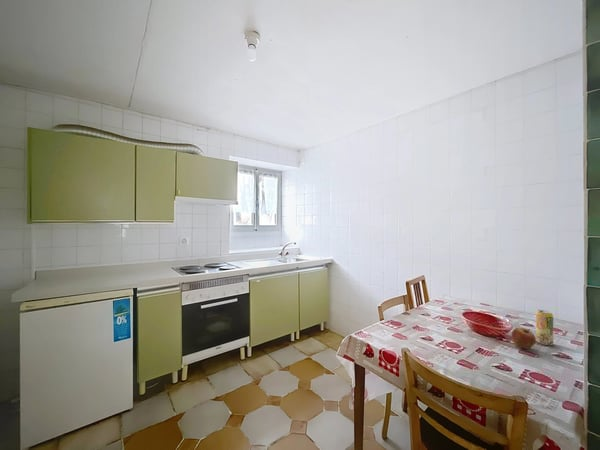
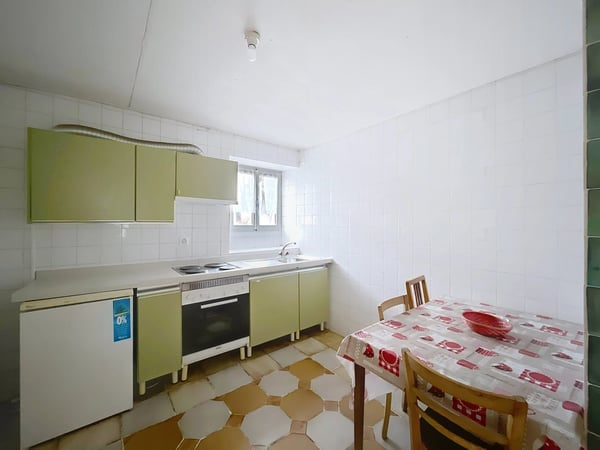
- beverage can [535,309,554,346]
- apple [511,327,537,350]
